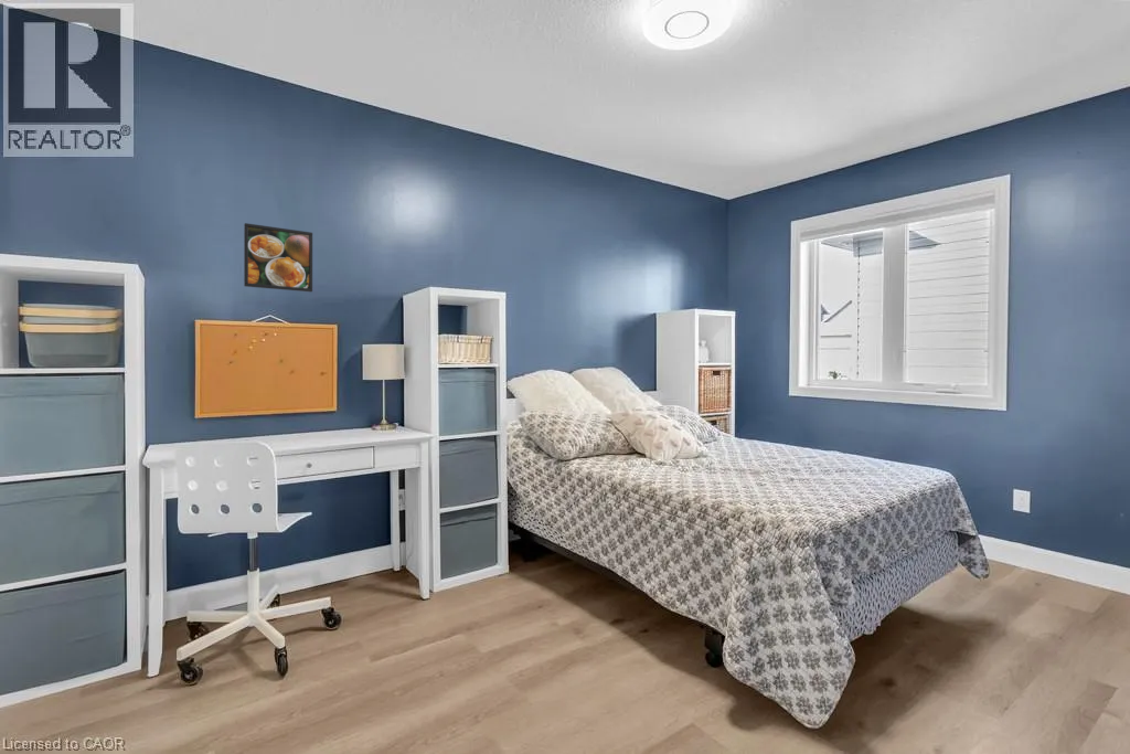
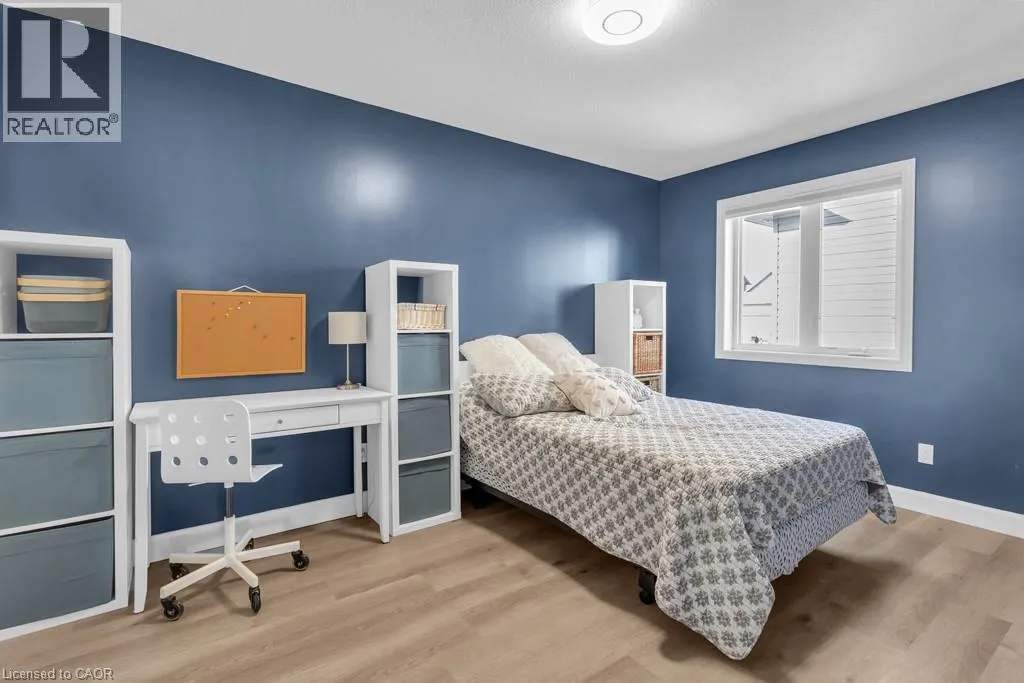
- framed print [243,222,313,293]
